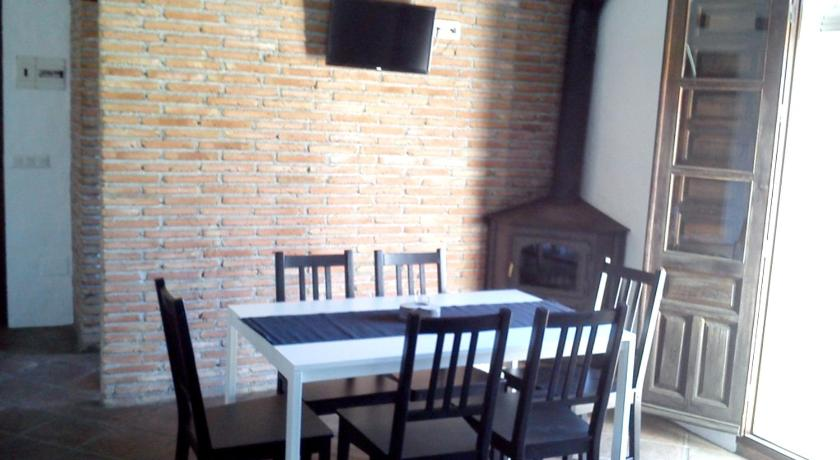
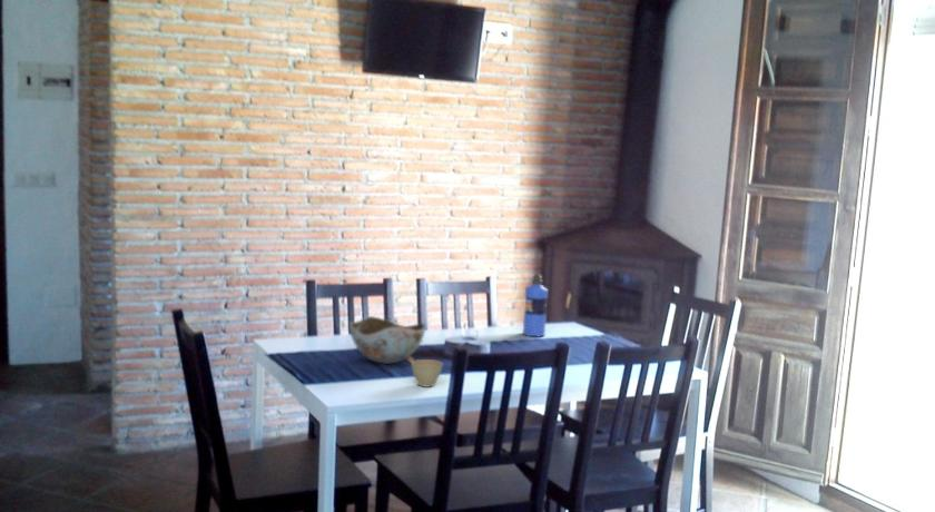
+ flower pot [411,358,444,388]
+ bowl [348,315,426,365]
+ water bottle [522,273,549,338]
